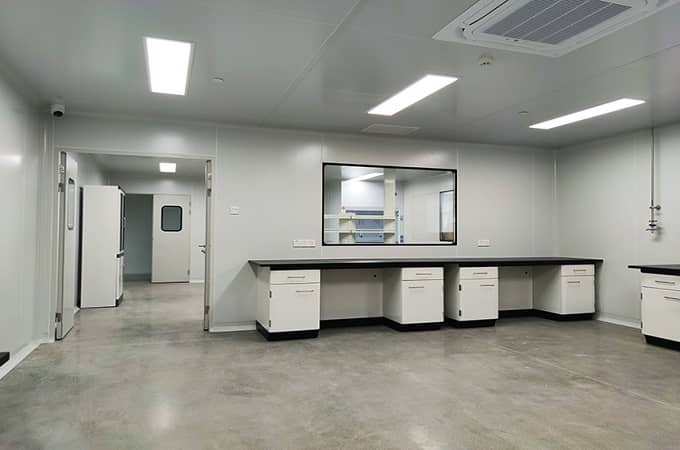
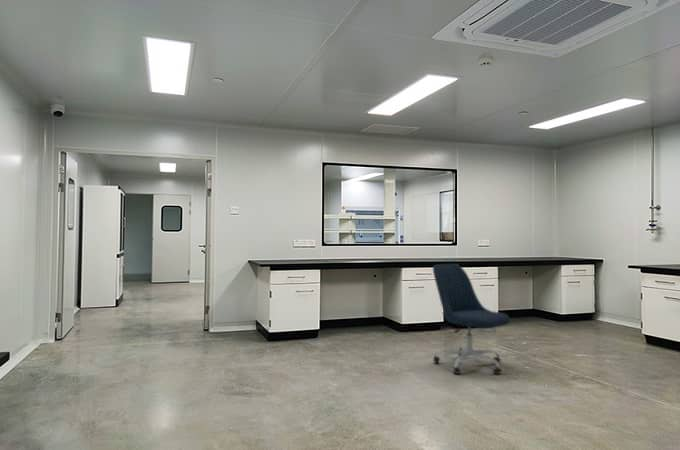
+ office chair [432,263,511,376]
